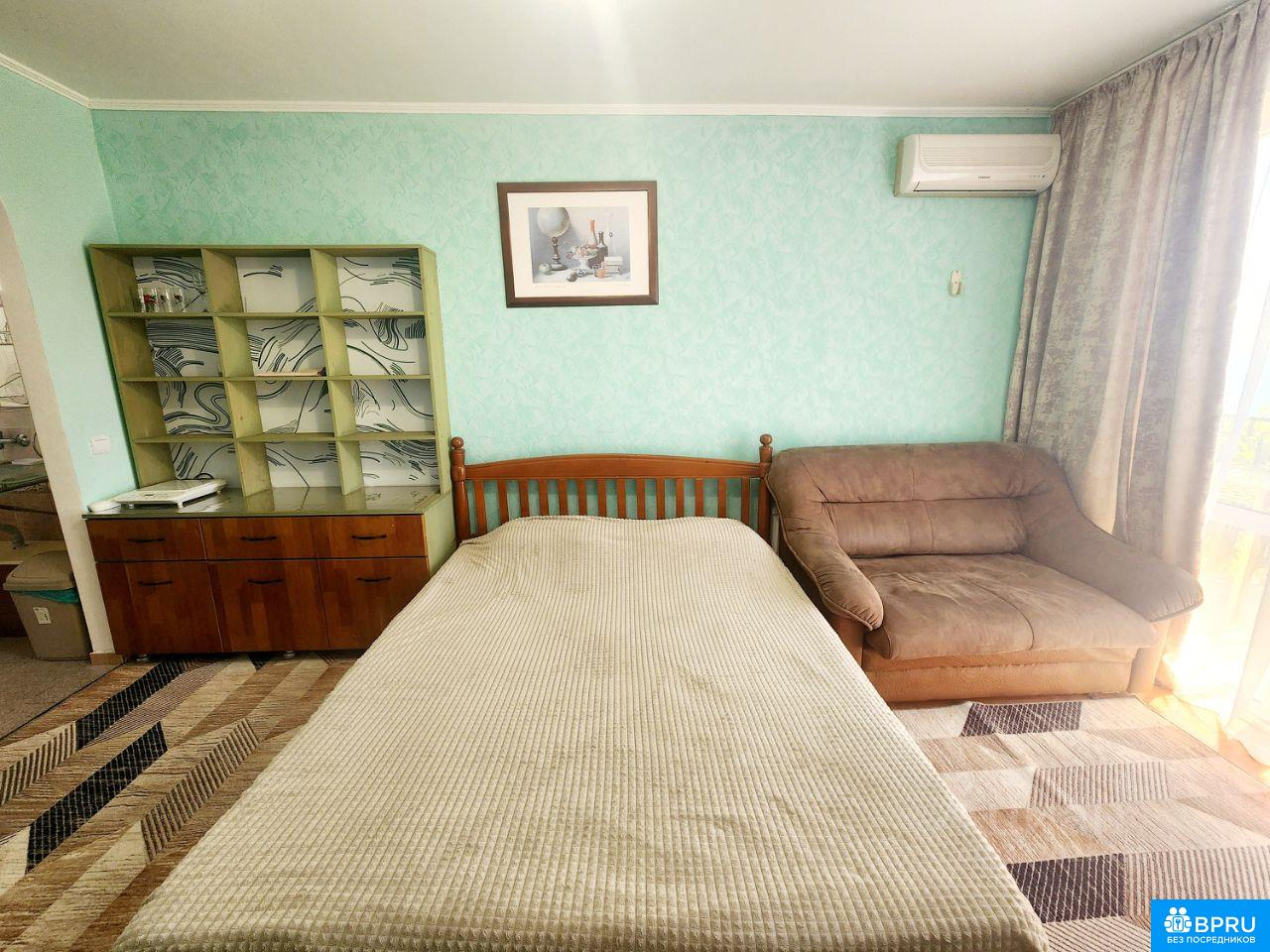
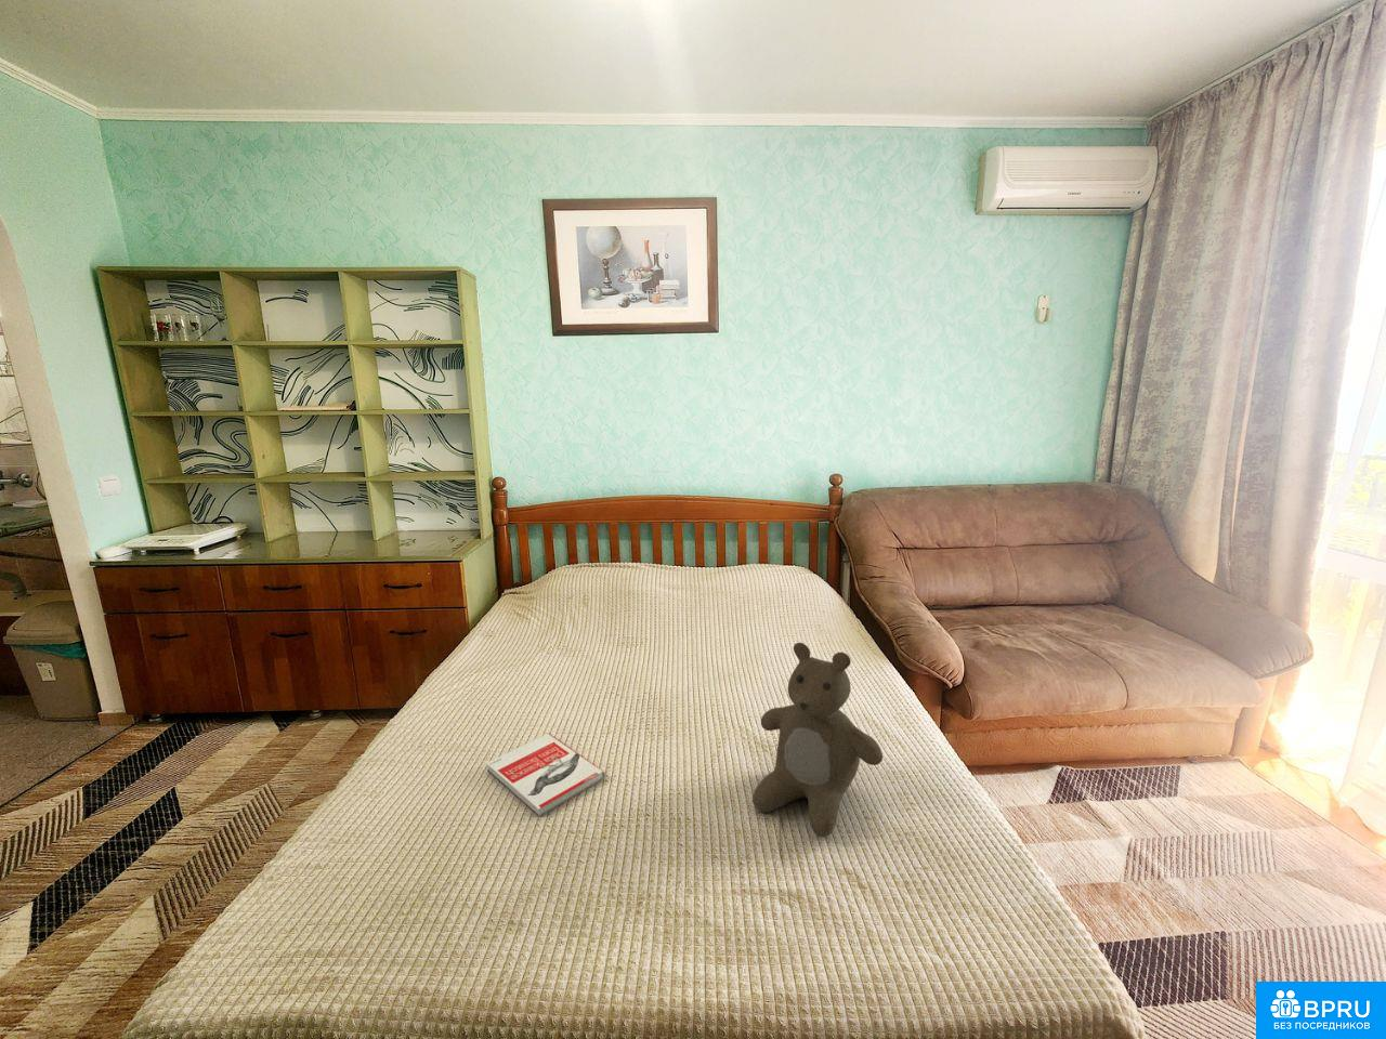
+ teddy bear [752,642,884,838]
+ book [486,731,607,817]
